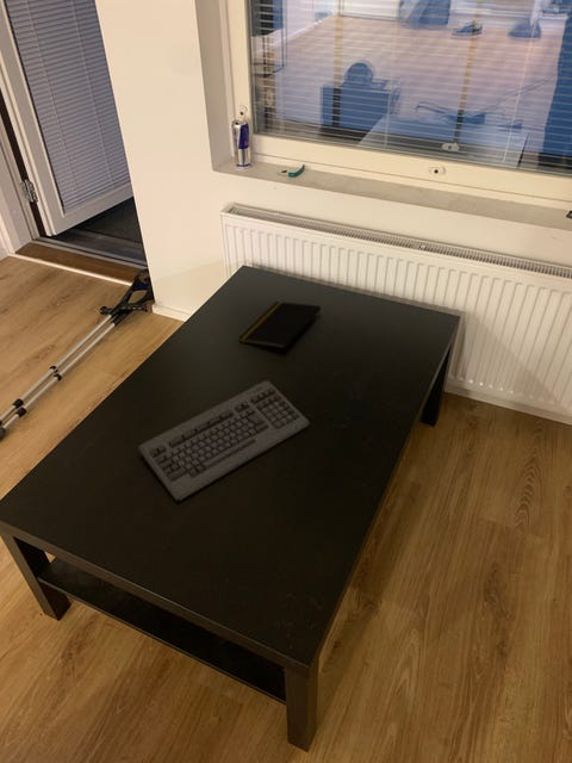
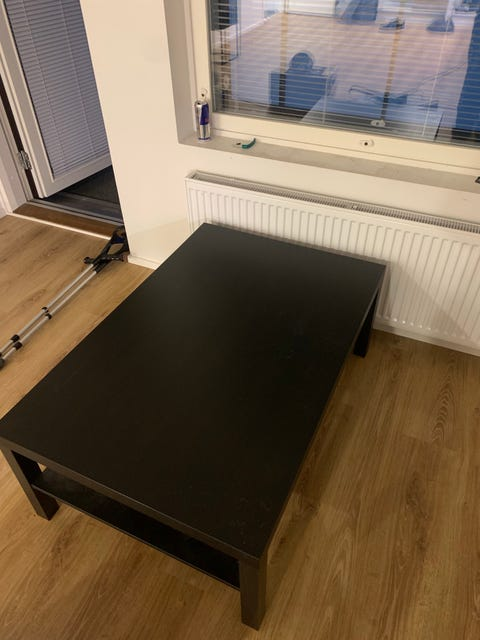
- keyboard [137,379,310,502]
- notepad [237,300,322,349]
